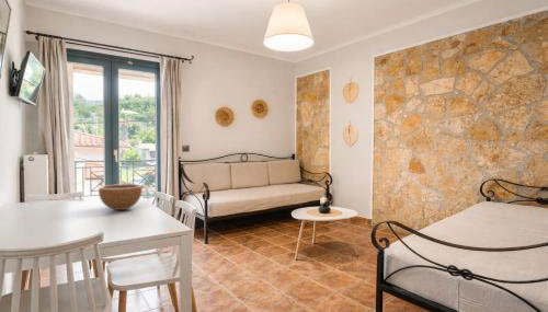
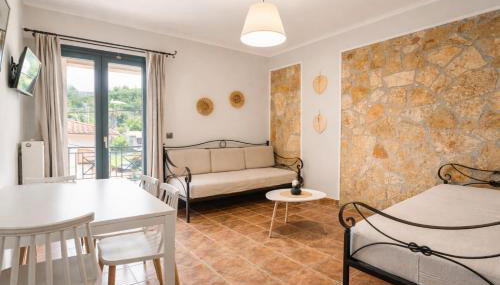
- bowl [98,183,144,211]
